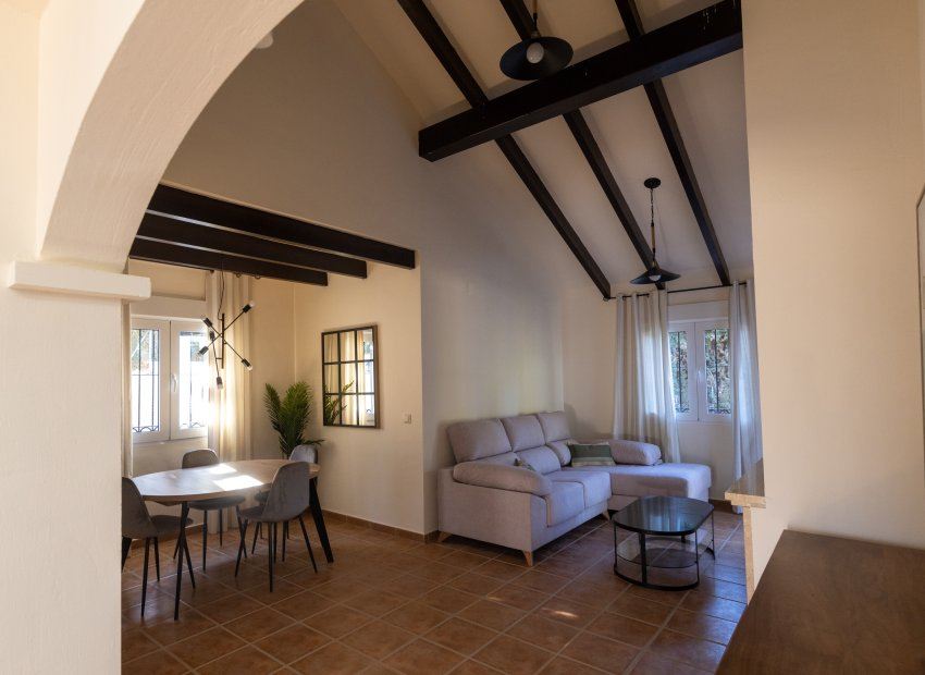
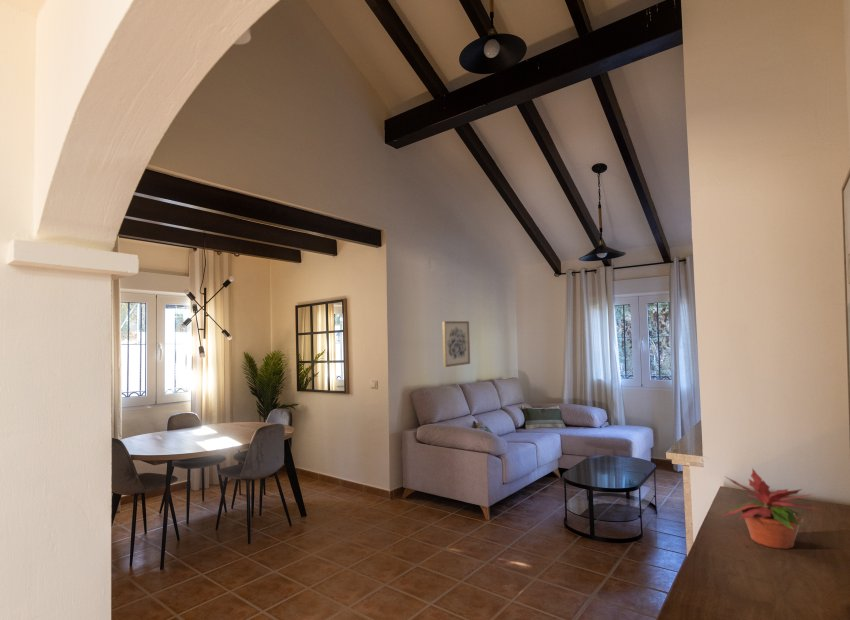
+ potted plant [720,468,821,550]
+ wall art [441,320,471,368]
